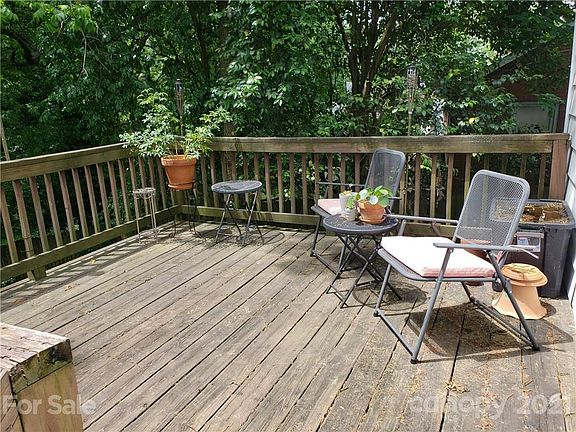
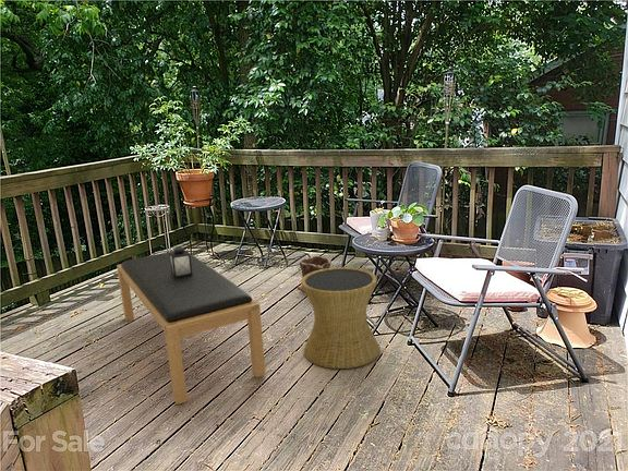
+ plant pot [297,255,333,293]
+ side table [300,266,381,370]
+ bench [116,251,266,406]
+ lantern [169,229,193,278]
